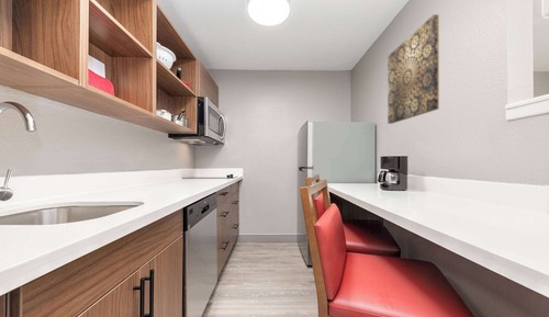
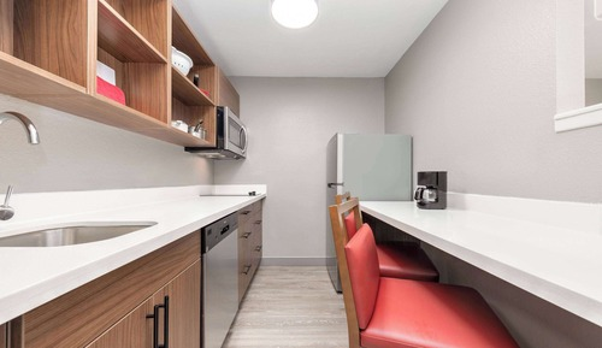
- wall art [386,13,440,125]
